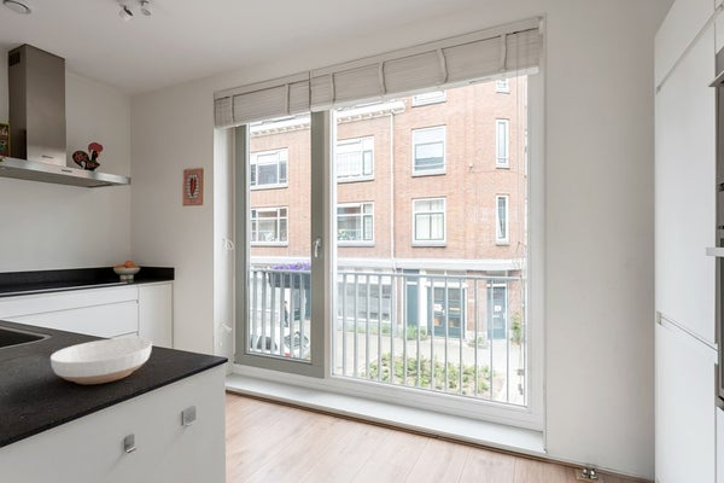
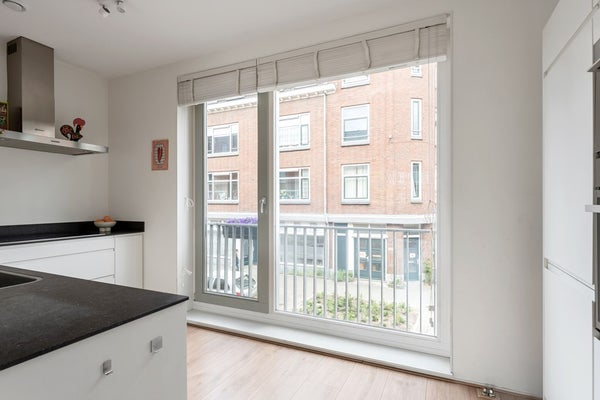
- bowl [49,337,153,385]
